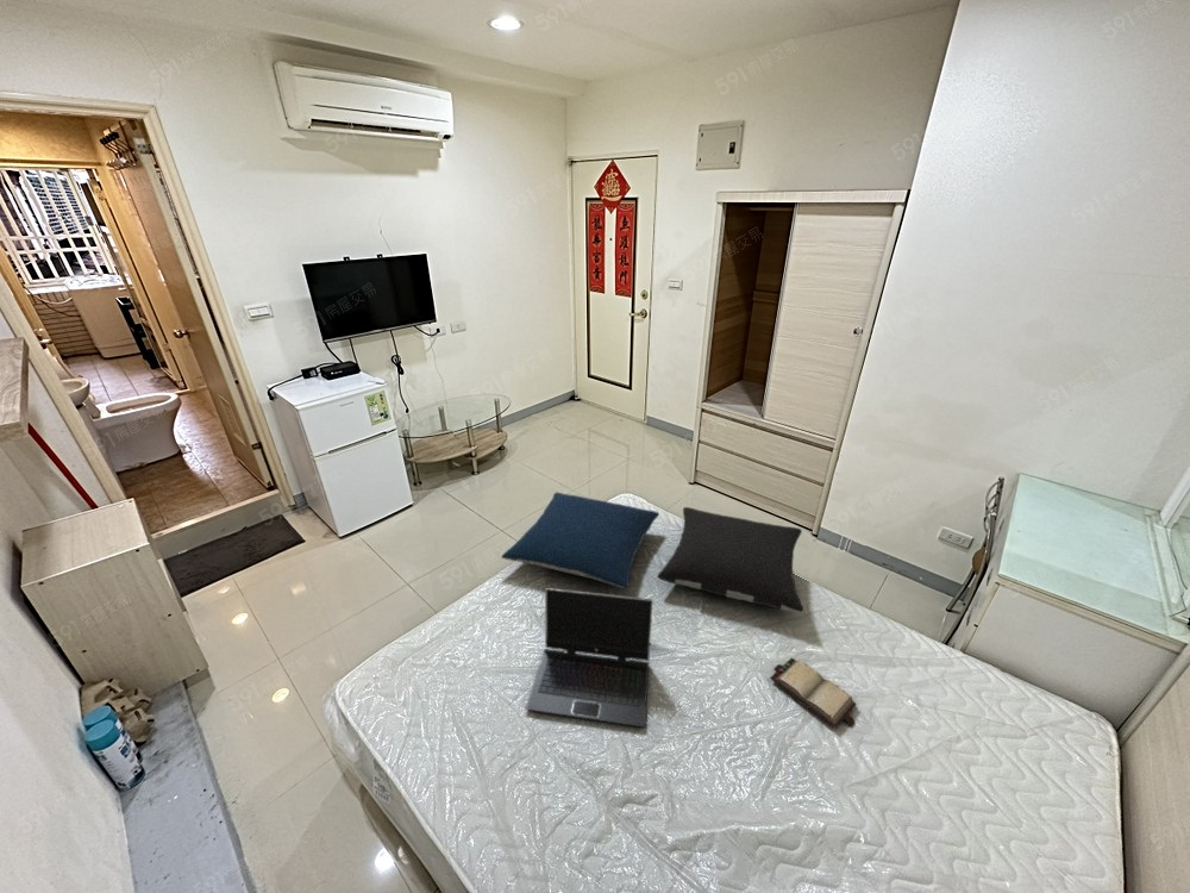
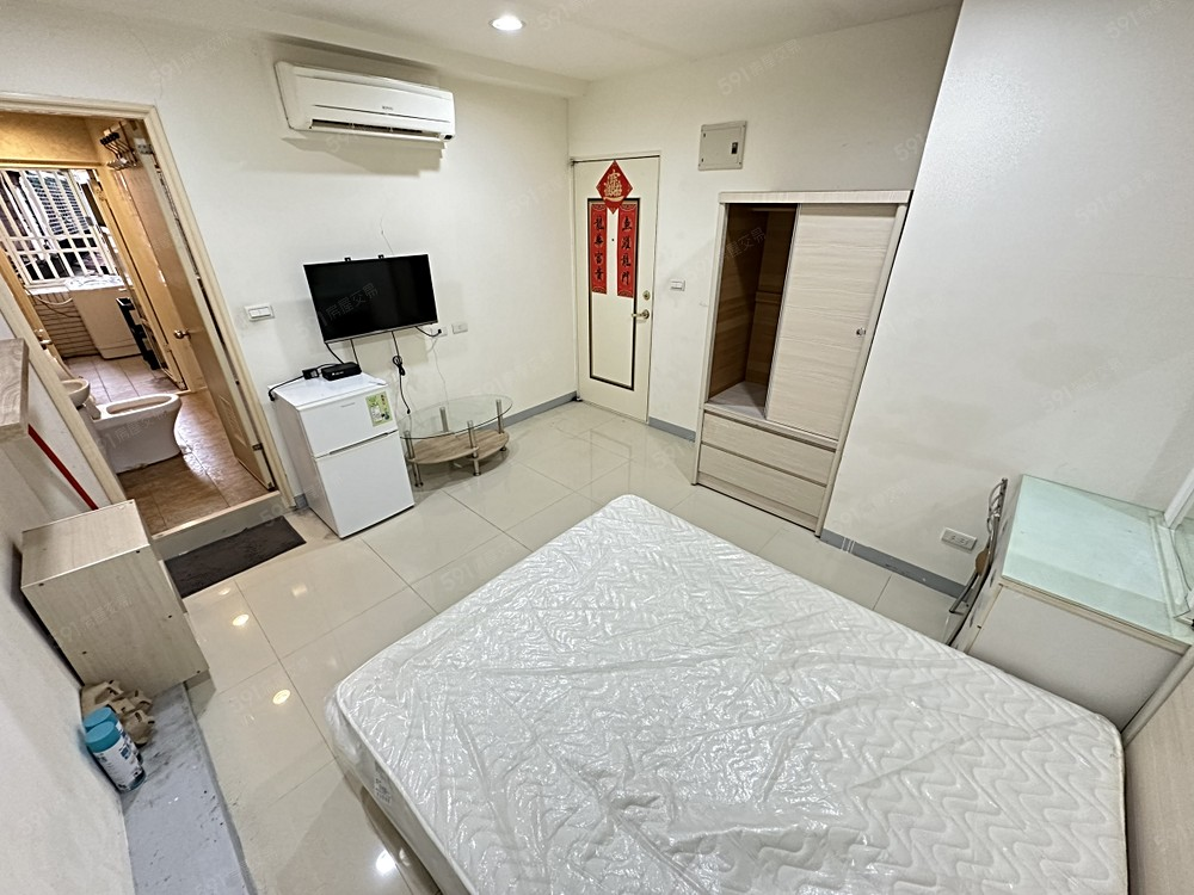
- pillow [500,492,660,589]
- laptop computer [525,587,653,729]
- pillow [657,506,804,614]
- hardback book [769,657,858,730]
